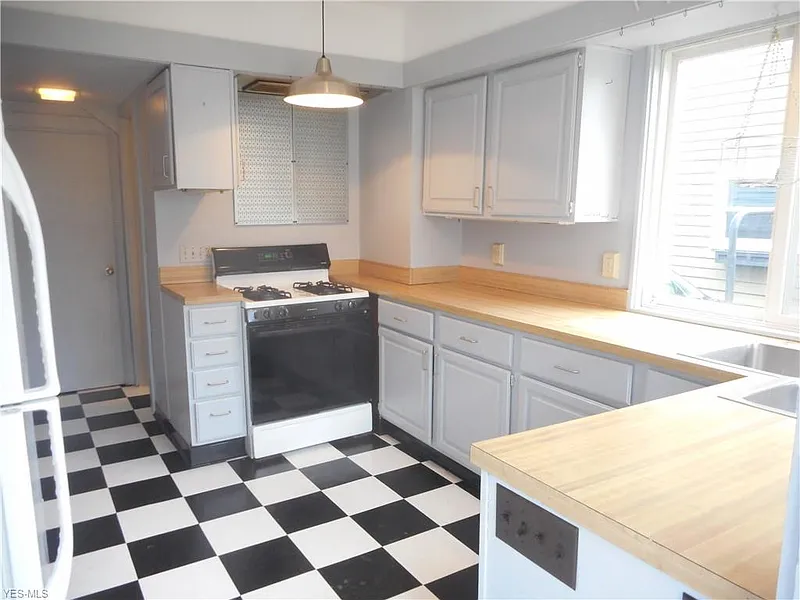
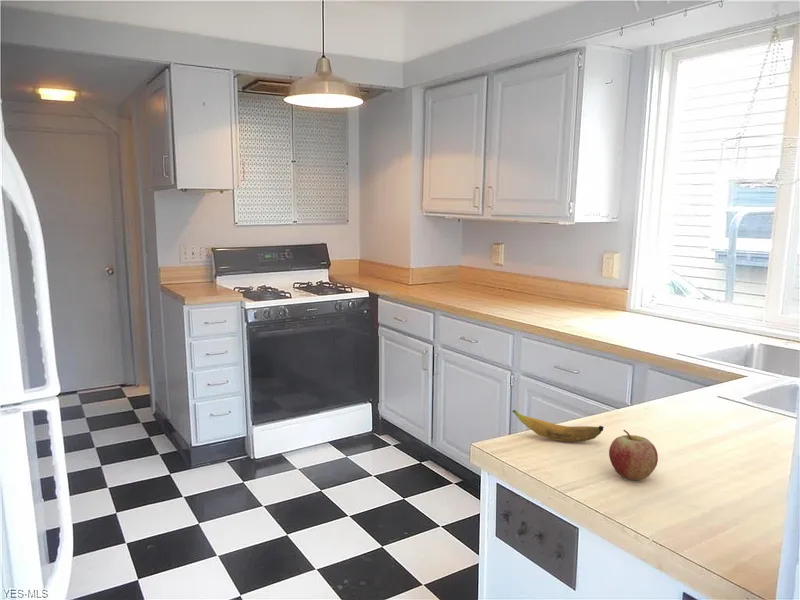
+ fruit [608,429,659,481]
+ banana [512,409,604,443]
